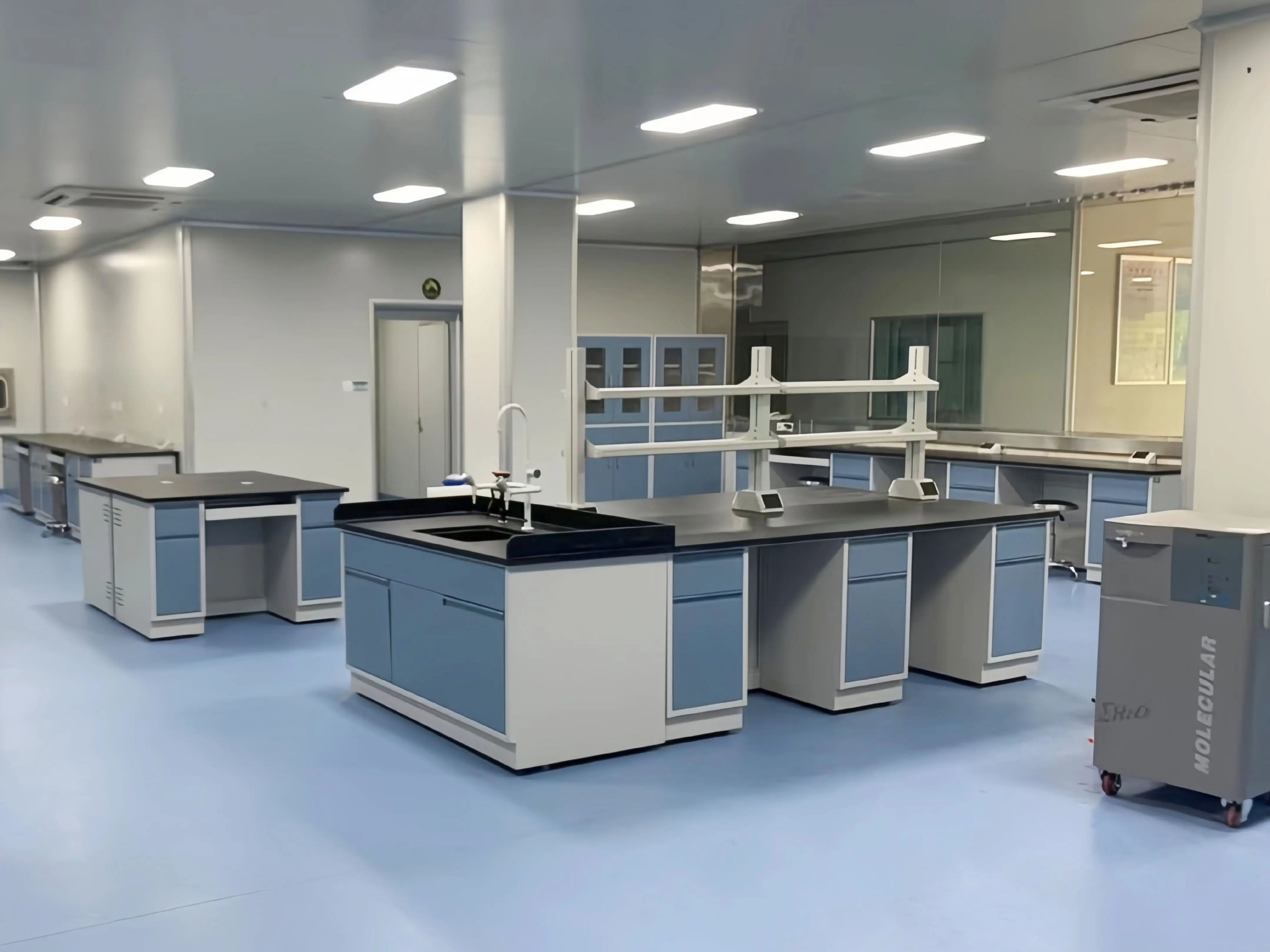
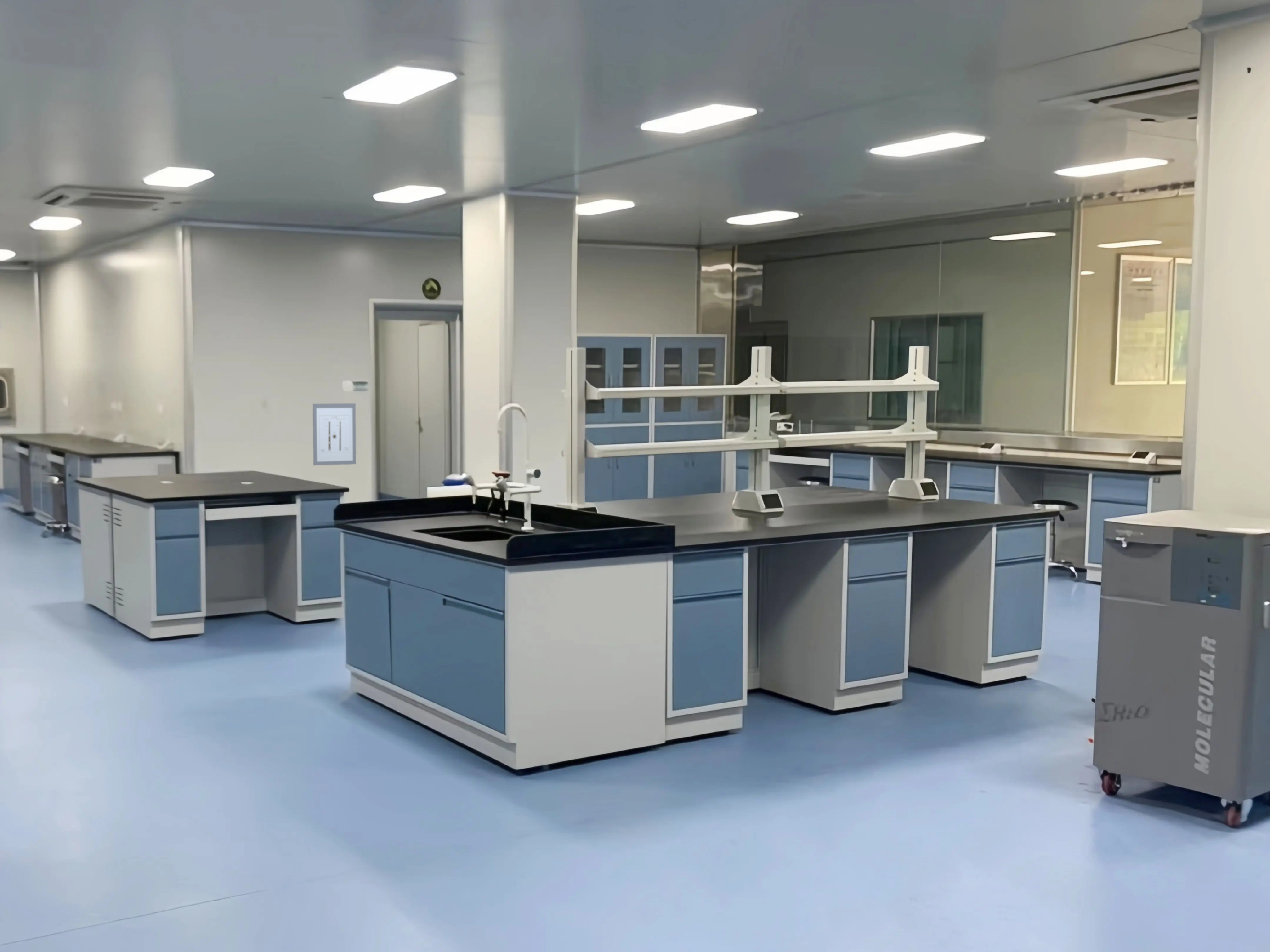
+ wall art [313,403,357,466]
